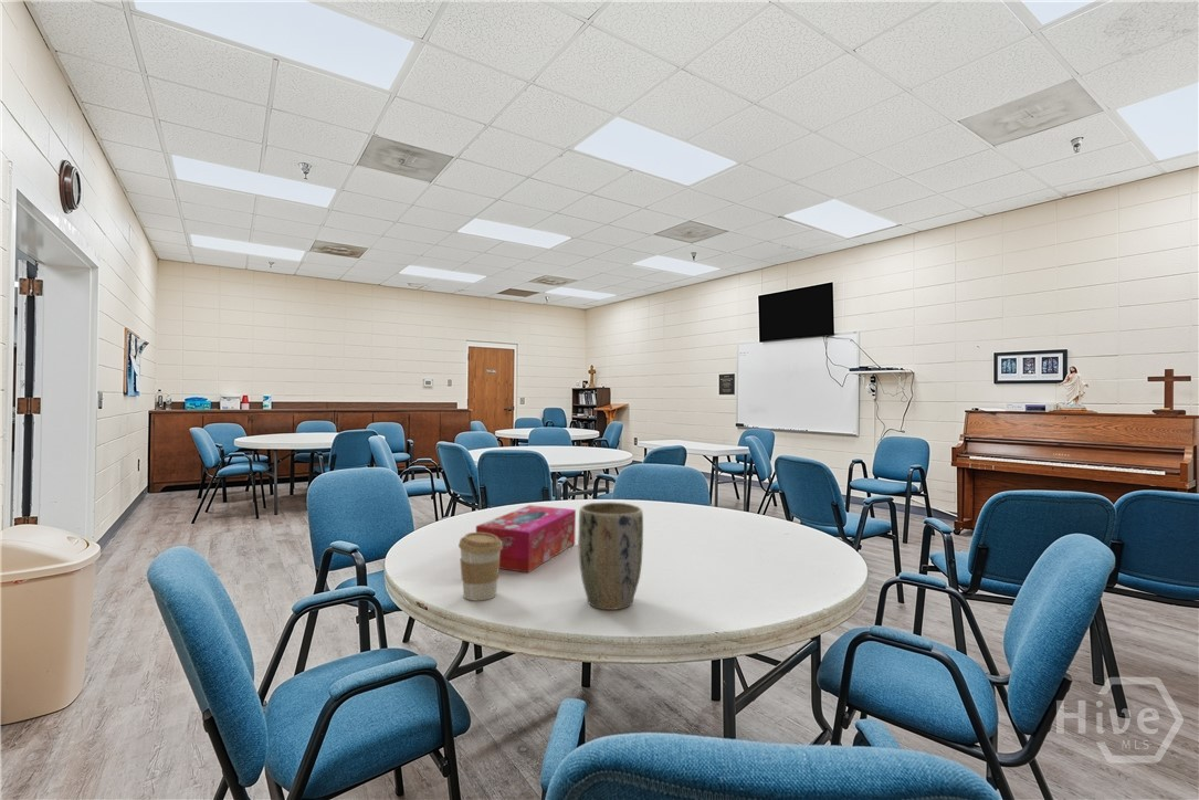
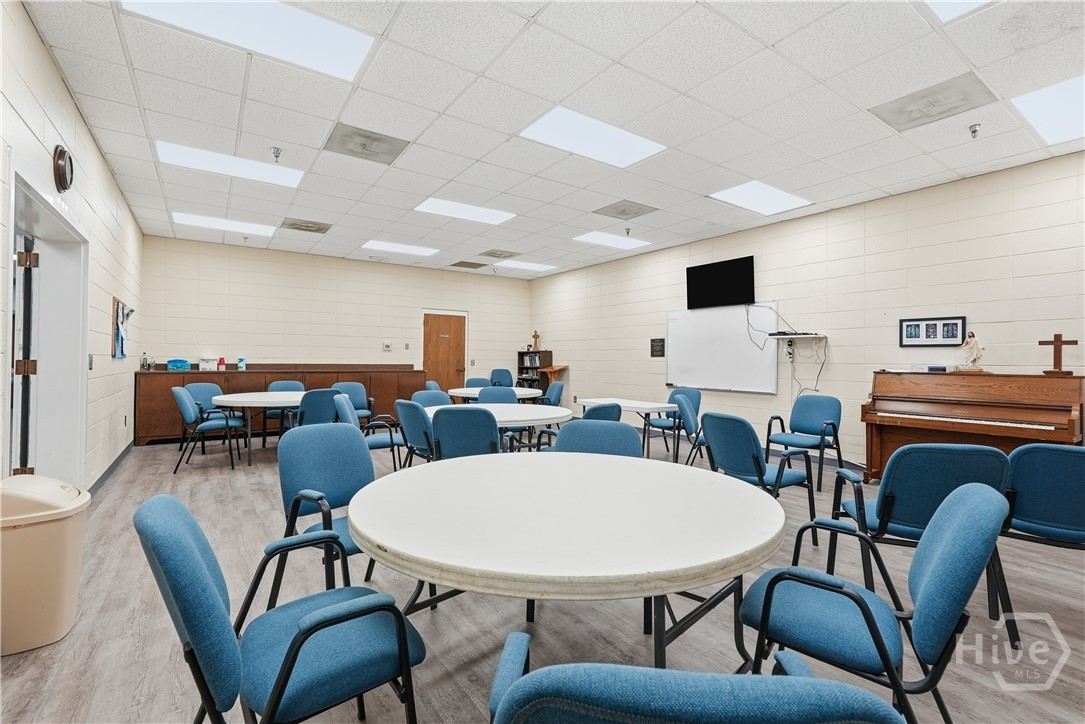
- tissue box [475,504,577,573]
- coffee cup [457,531,503,602]
- plant pot [577,501,644,611]
